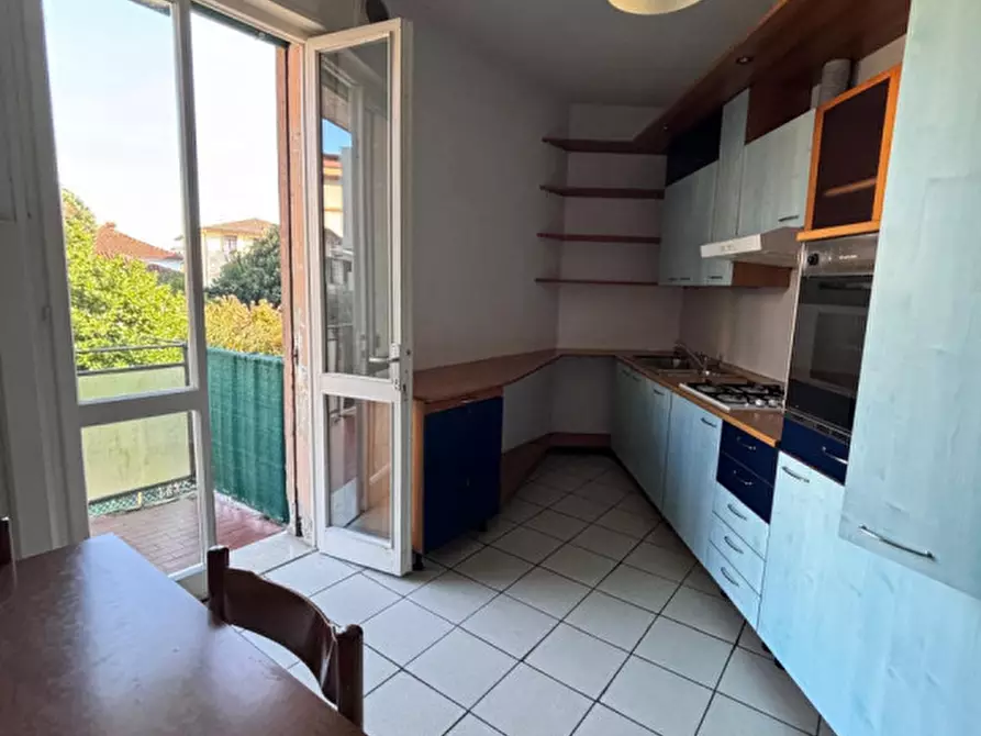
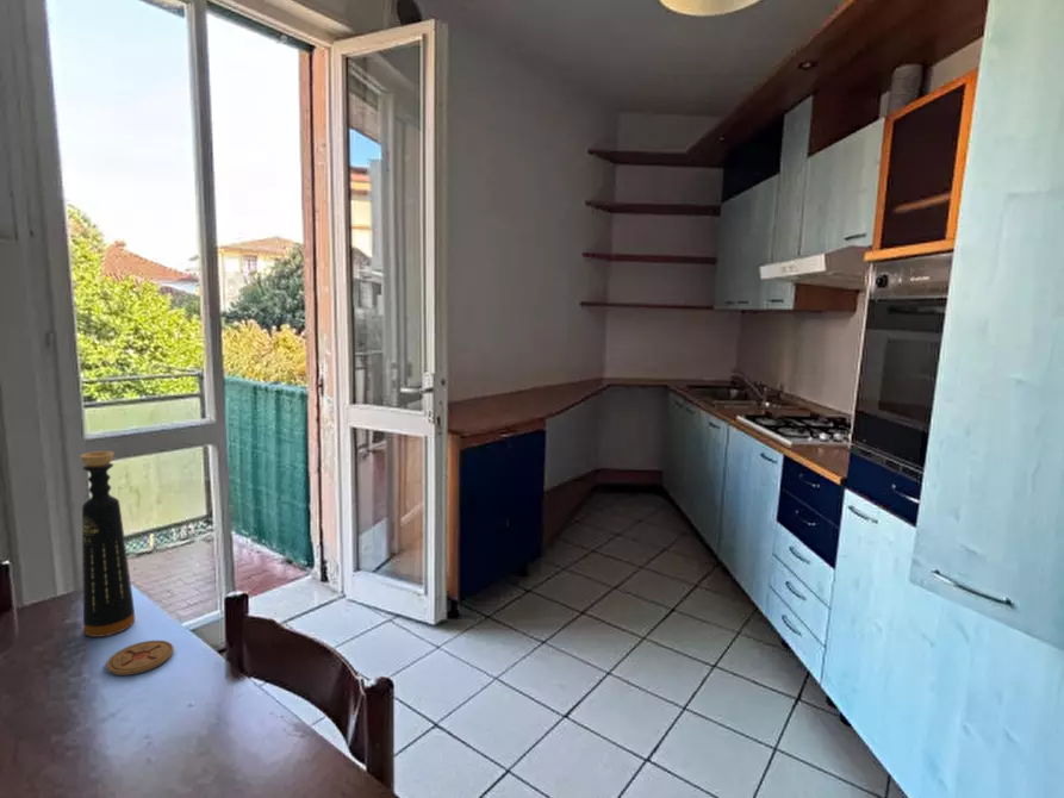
+ coaster [105,640,175,677]
+ bottle [79,450,136,638]
